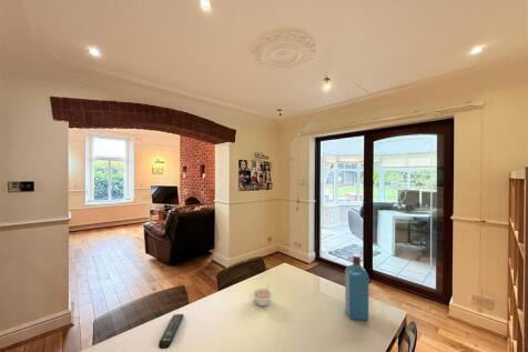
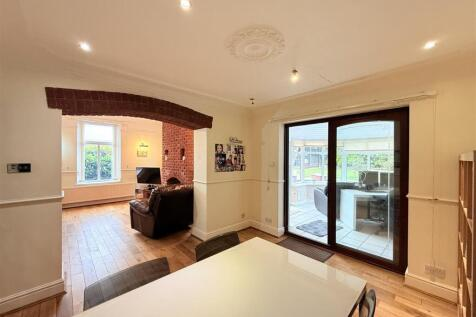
- legume [251,283,274,308]
- liquor [344,253,369,321]
- remote control [158,313,185,350]
